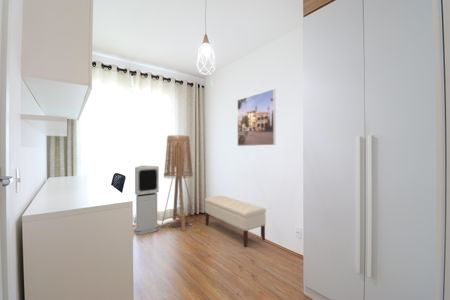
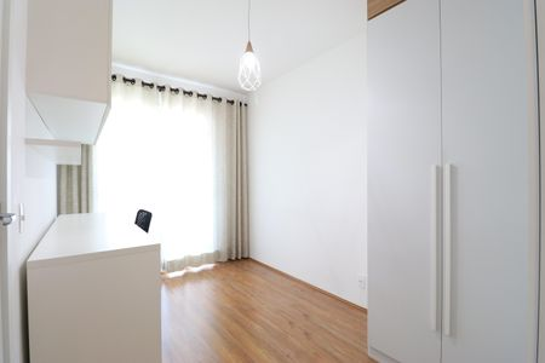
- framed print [236,88,276,147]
- air purifier [134,165,160,236]
- bench [204,195,267,248]
- floor lamp [160,134,196,232]
